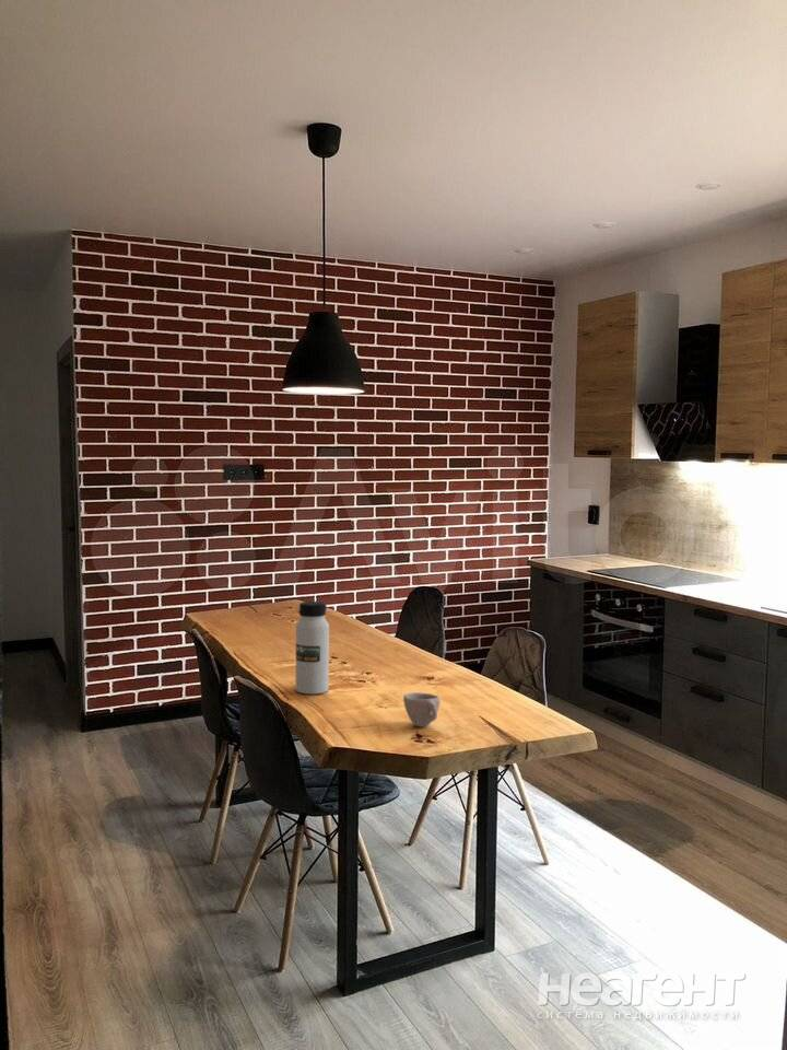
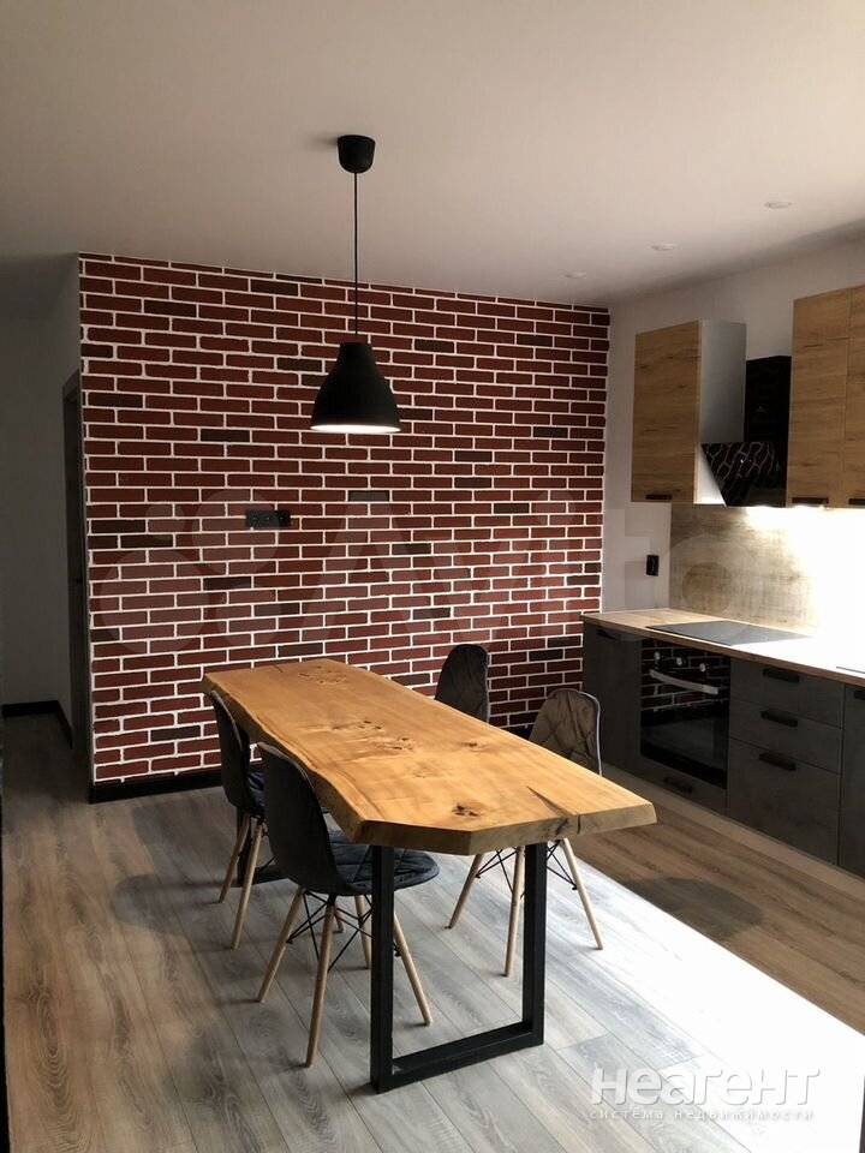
- cup [402,691,441,727]
- water bottle [295,600,330,696]
